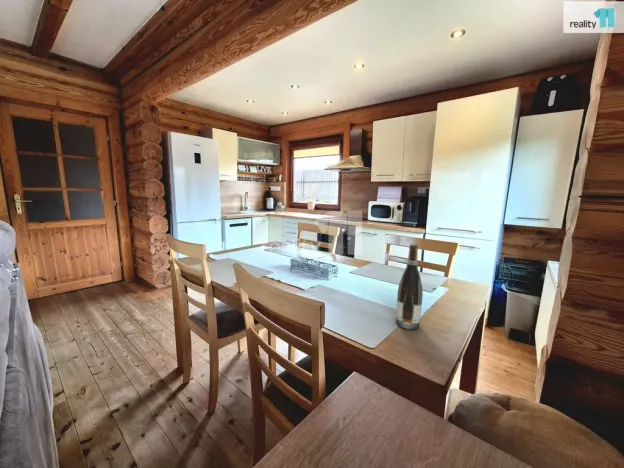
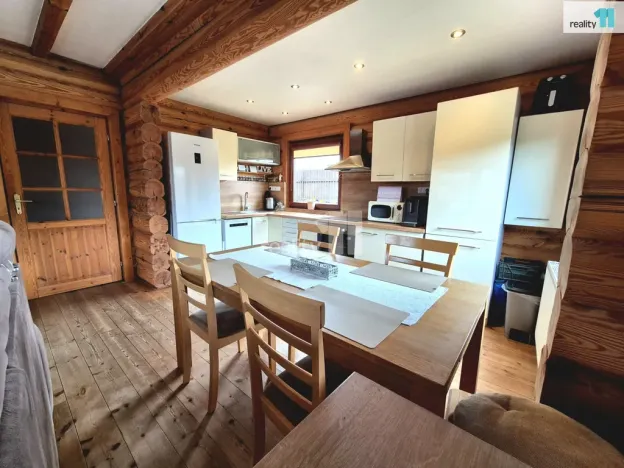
- wine bottle [395,243,424,330]
